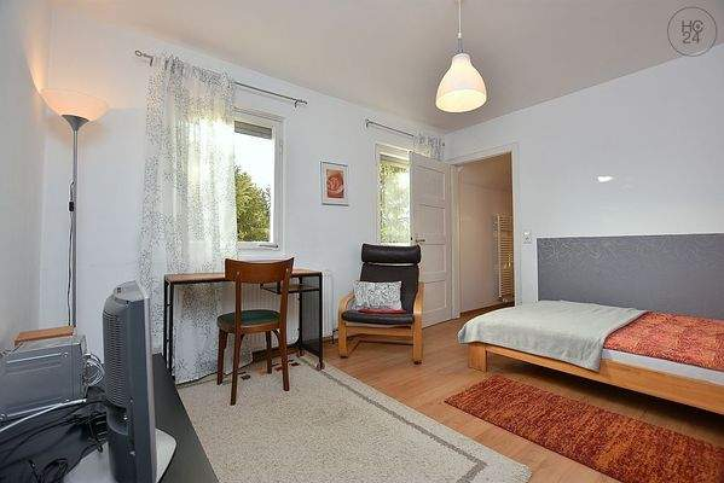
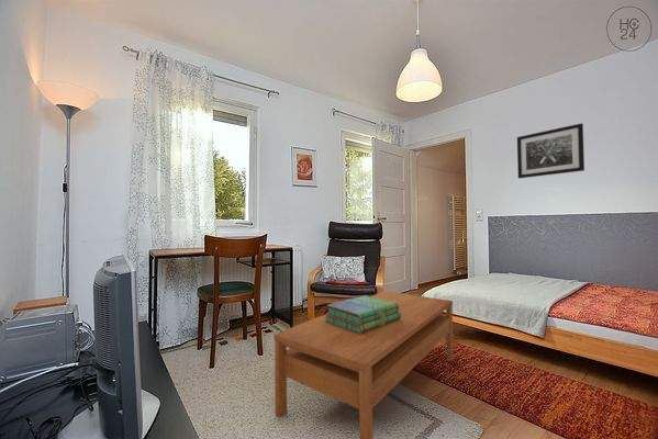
+ coffee table [272,290,455,439]
+ wall art [516,122,585,179]
+ stack of books [324,294,401,334]
